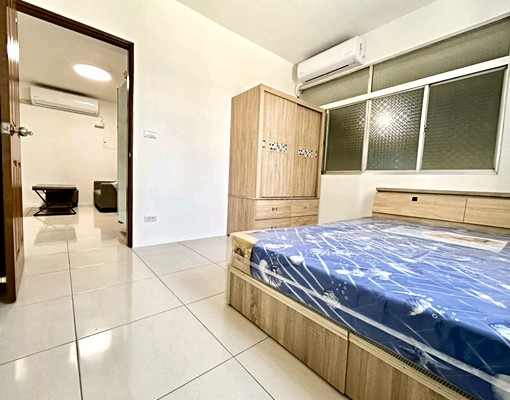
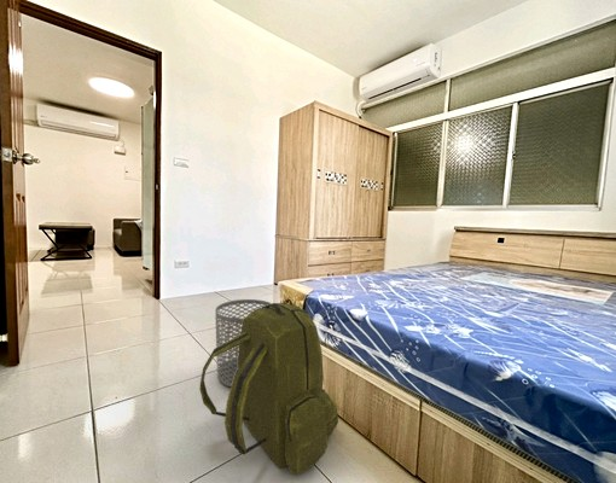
+ waste bin [214,298,272,388]
+ backpack [198,302,339,477]
